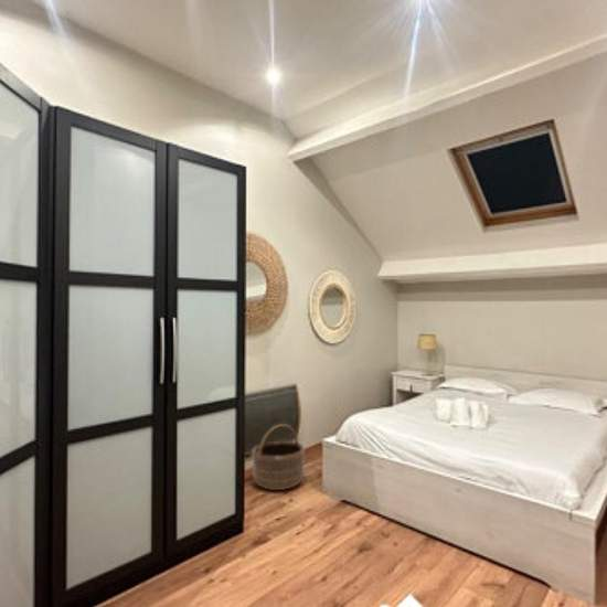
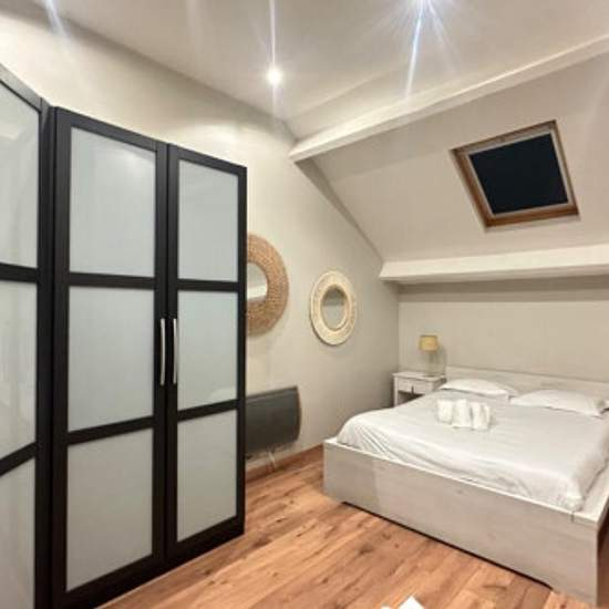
- basket [251,423,306,491]
